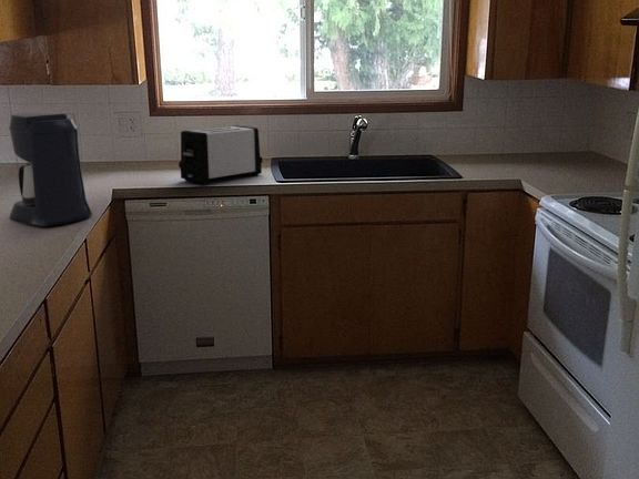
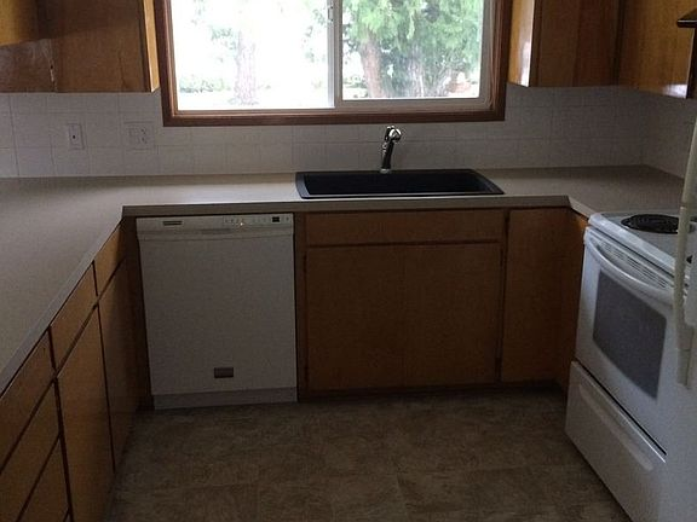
- toaster [178,124,263,185]
- coffee maker [8,112,93,227]
